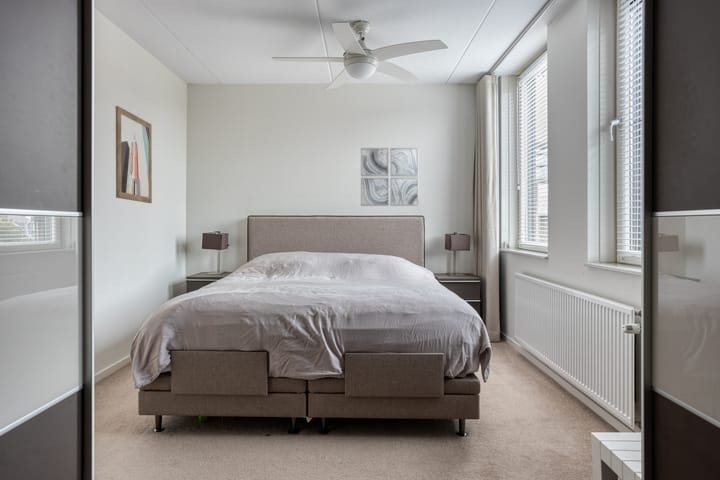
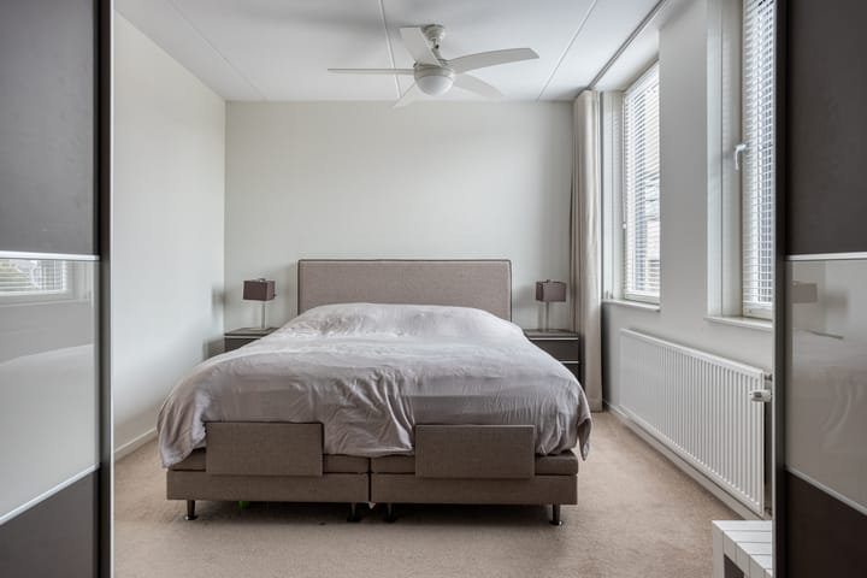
- wall art [115,105,153,204]
- wall art [360,147,420,207]
